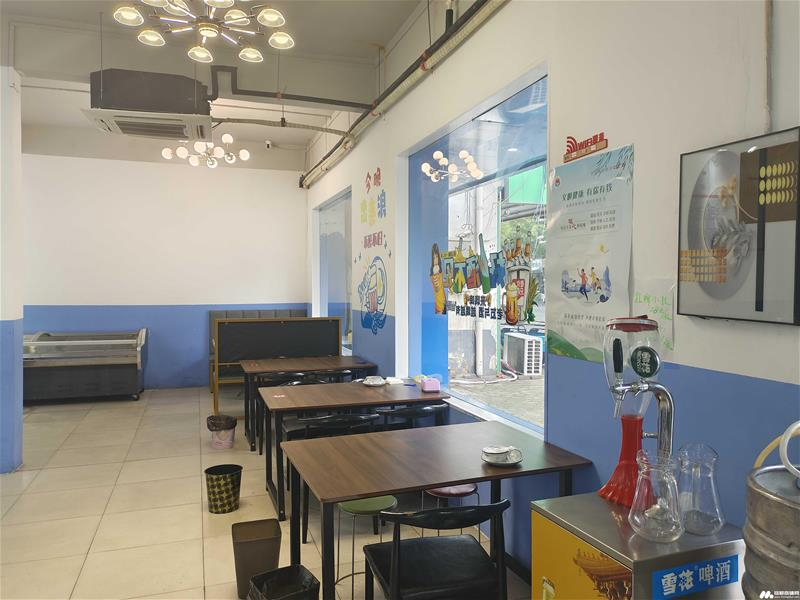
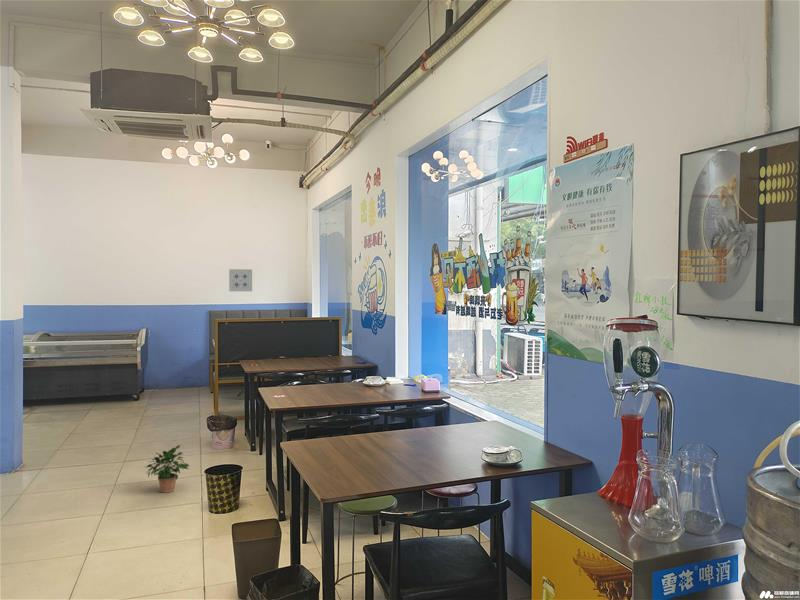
+ potted plant [145,444,191,494]
+ wall art [228,268,253,292]
